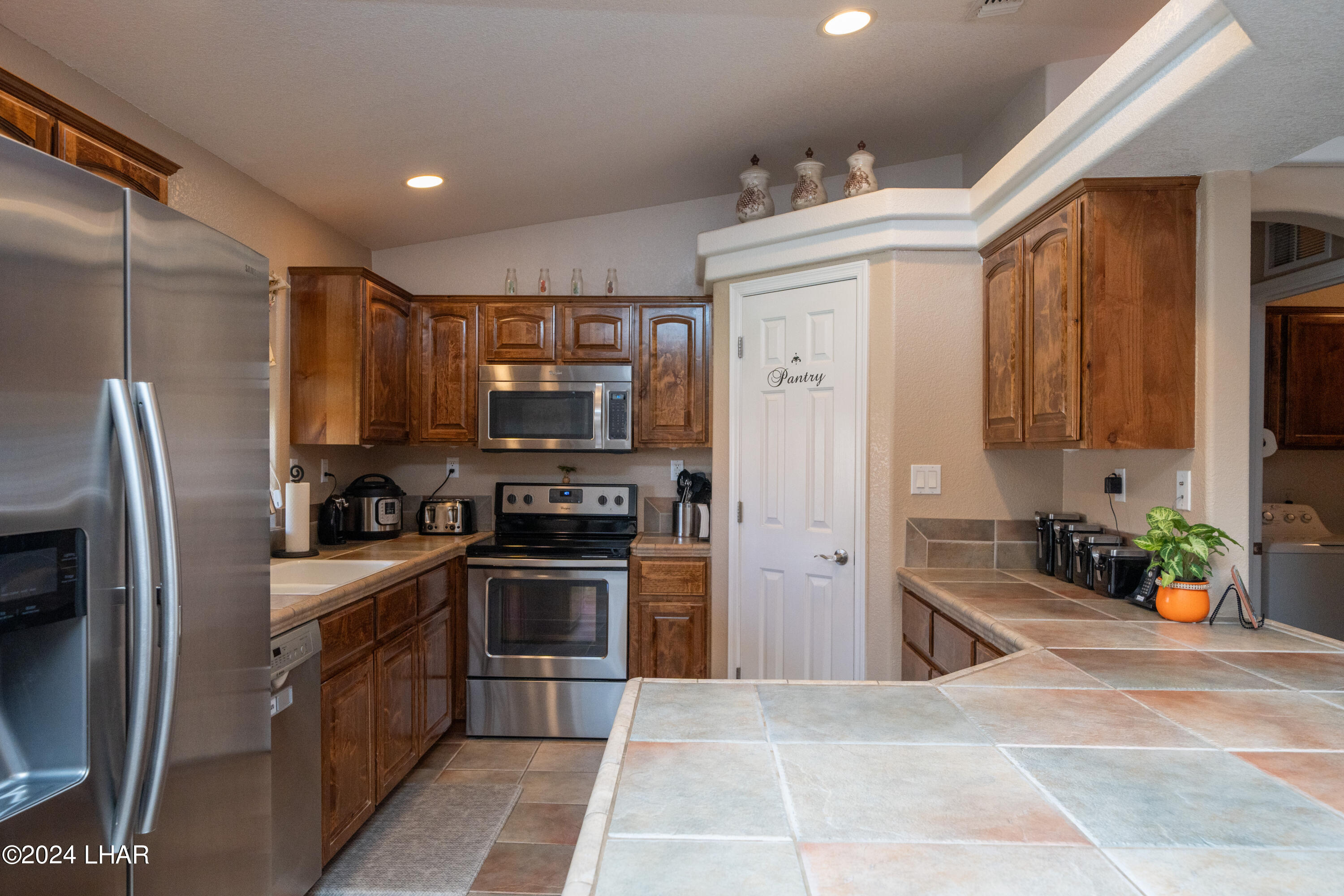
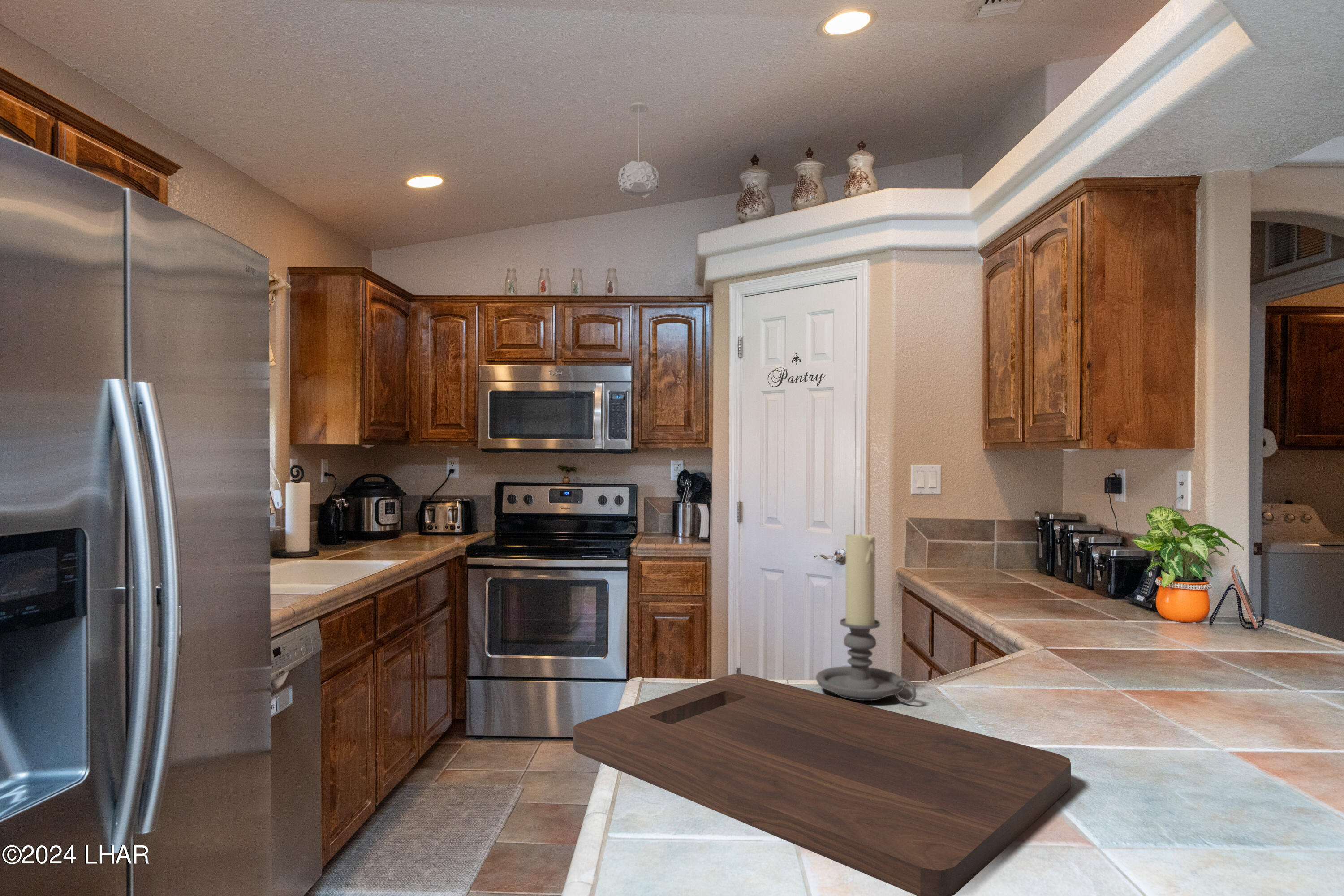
+ pendant light [617,102,660,198]
+ candle holder [815,531,917,704]
+ cutting board [573,673,1071,896]
